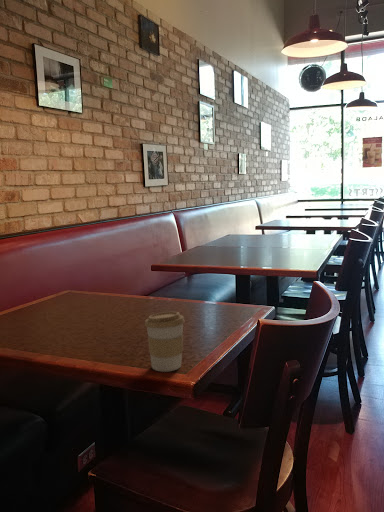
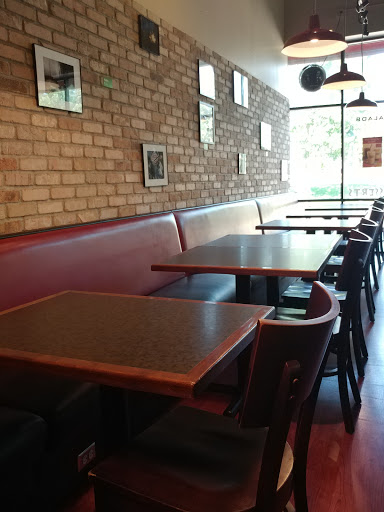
- coffee cup [144,311,185,373]
